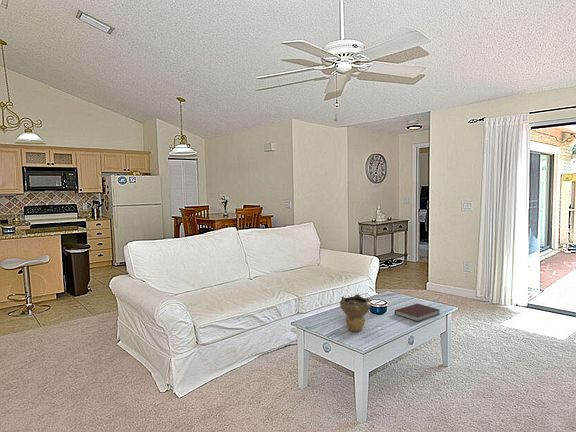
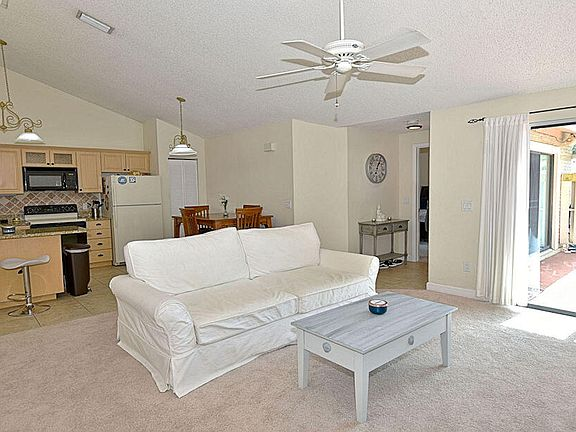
- decorative bowl [339,293,372,333]
- notebook [394,302,441,322]
